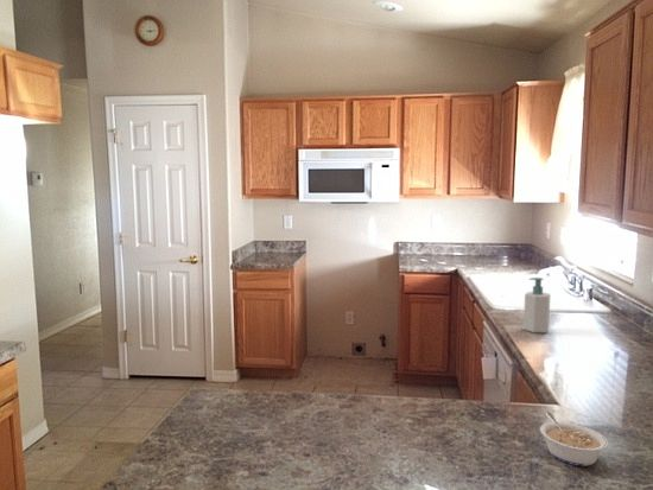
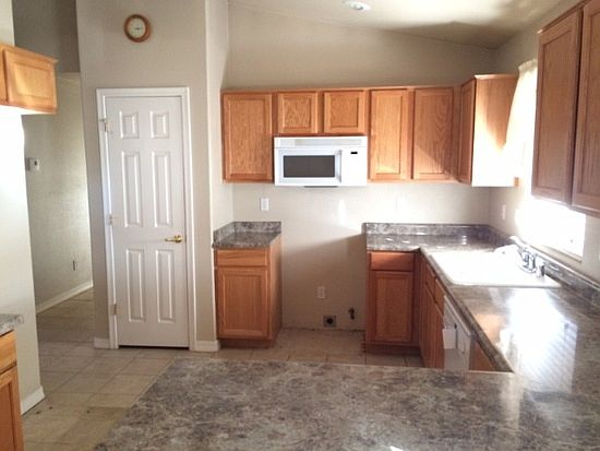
- legume [539,411,609,467]
- soap bottle [522,276,552,333]
